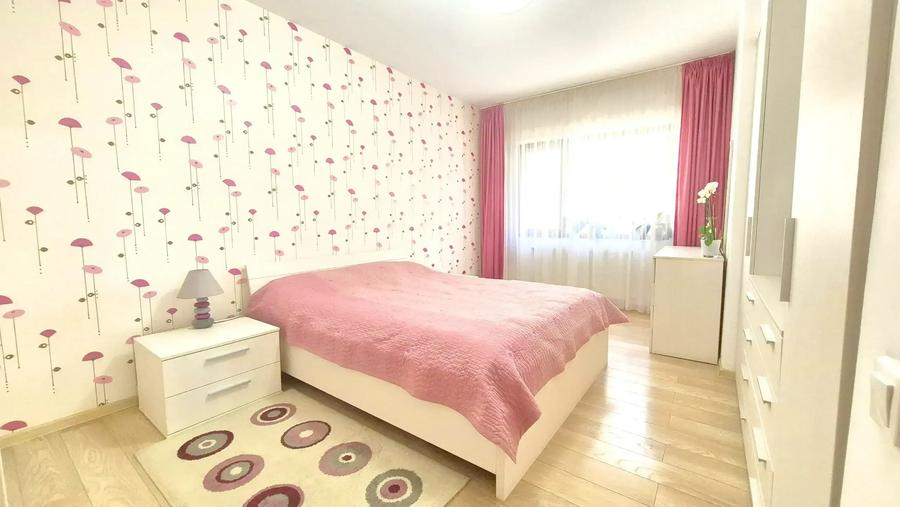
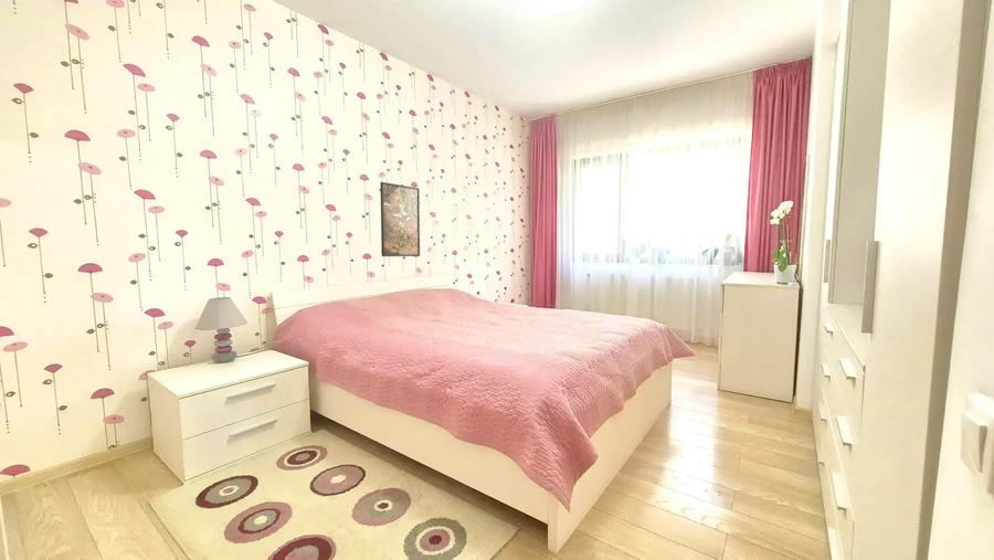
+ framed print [379,181,421,257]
